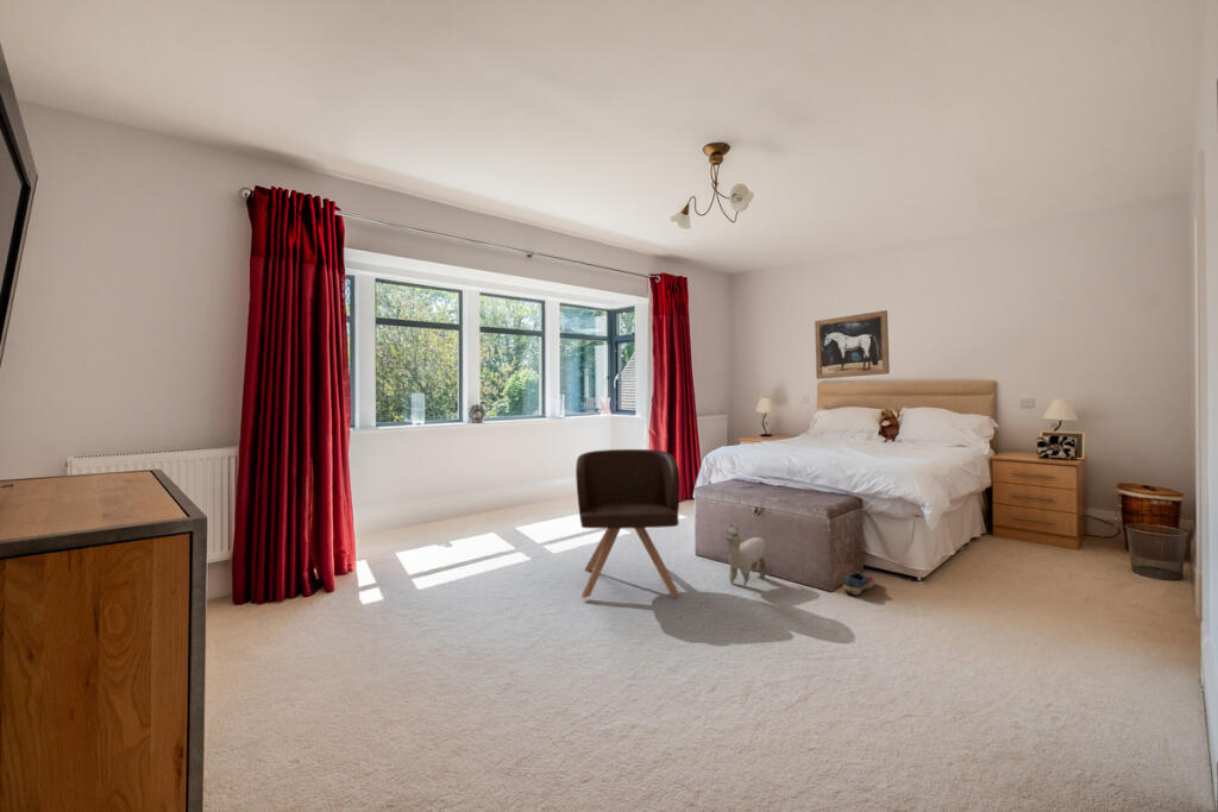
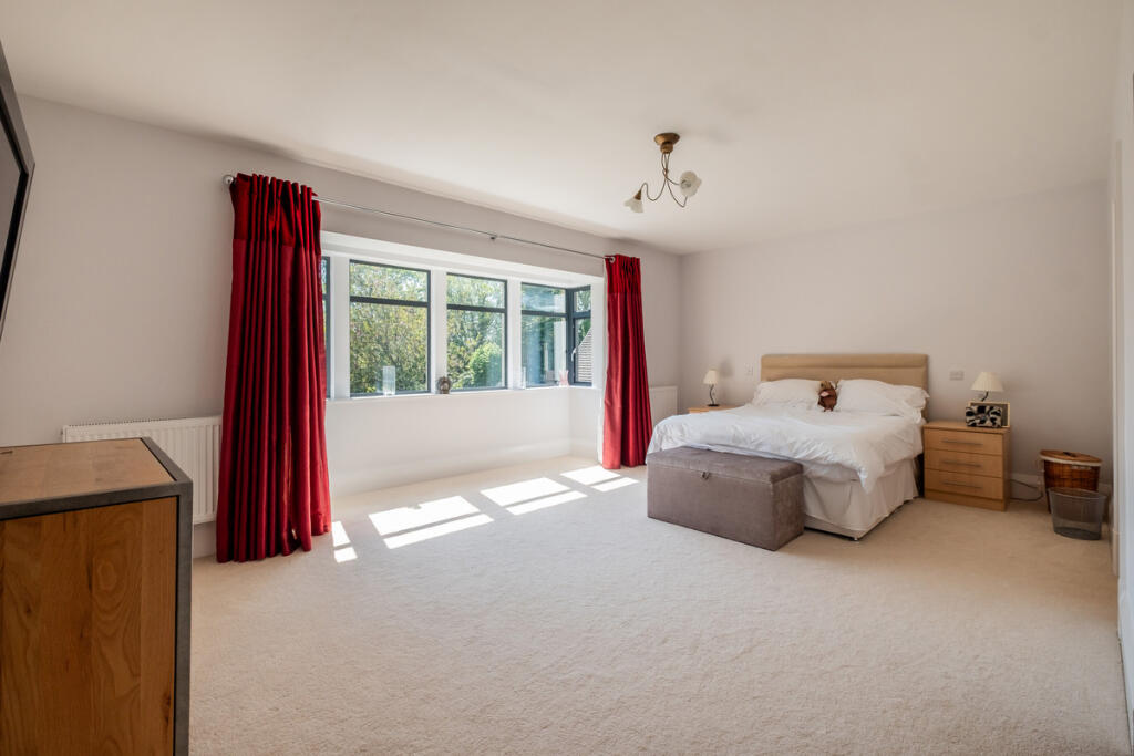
- plush toy [724,523,767,587]
- wall art [814,309,891,380]
- armchair [575,448,682,599]
- shoe [842,569,875,596]
